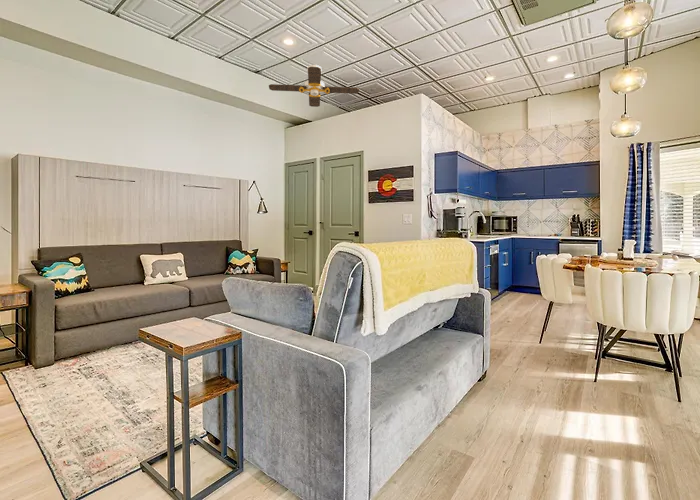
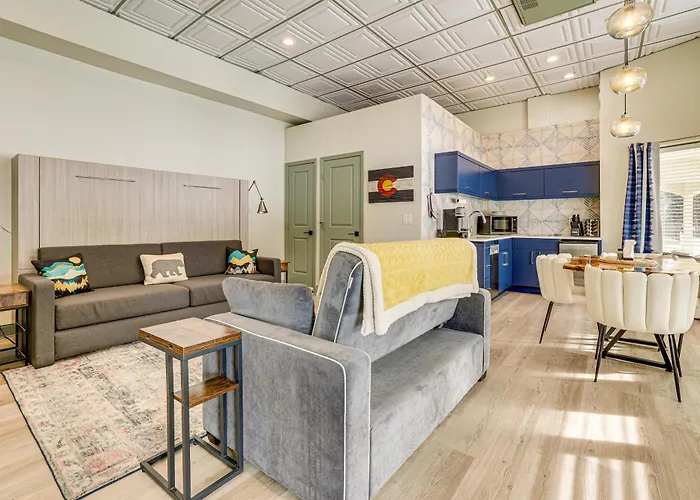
- ceiling fan [268,64,360,108]
